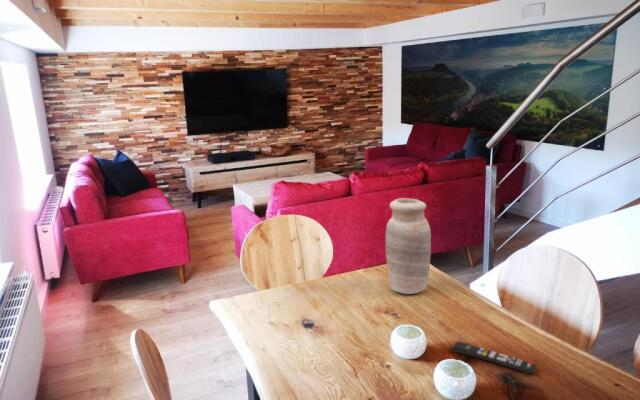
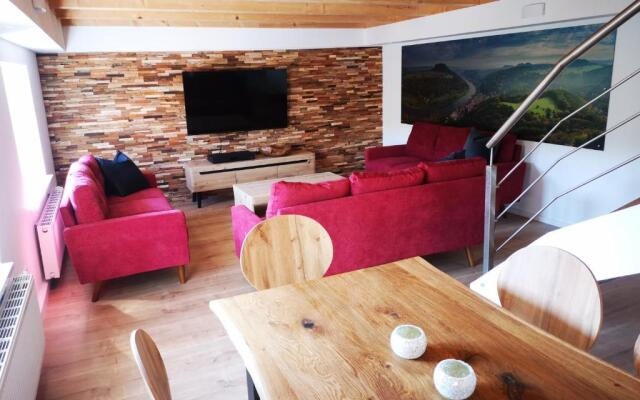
- remote control [450,340,538,376]
- vase [385,197,432,295]
